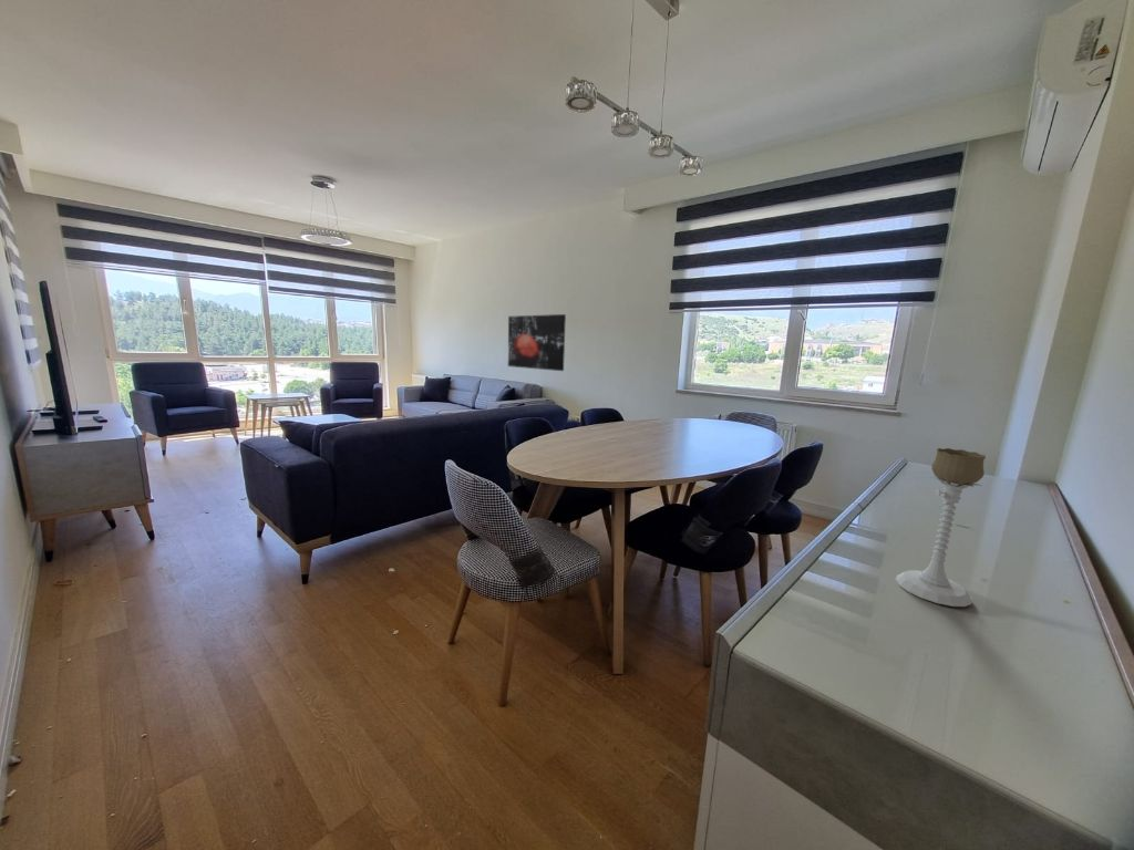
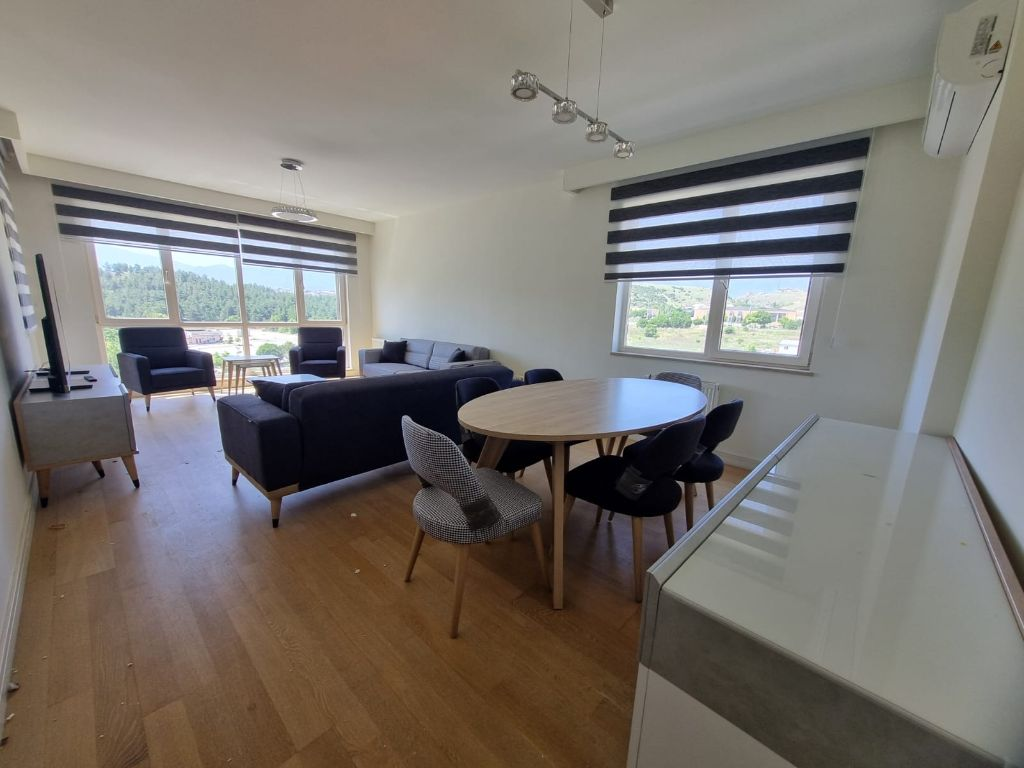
- wall art [507,313,567,372]
- candle holder [895,447,987,608]
